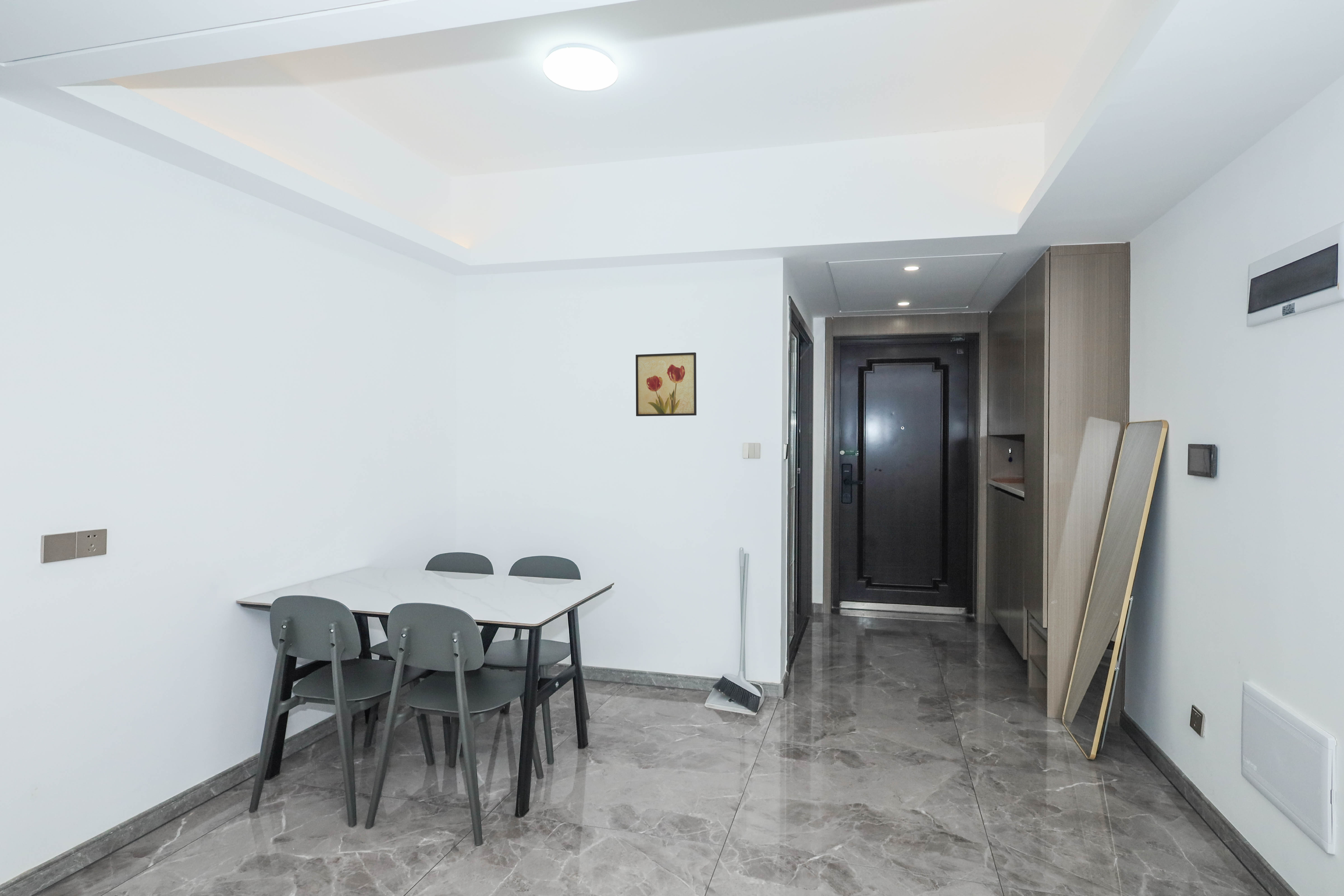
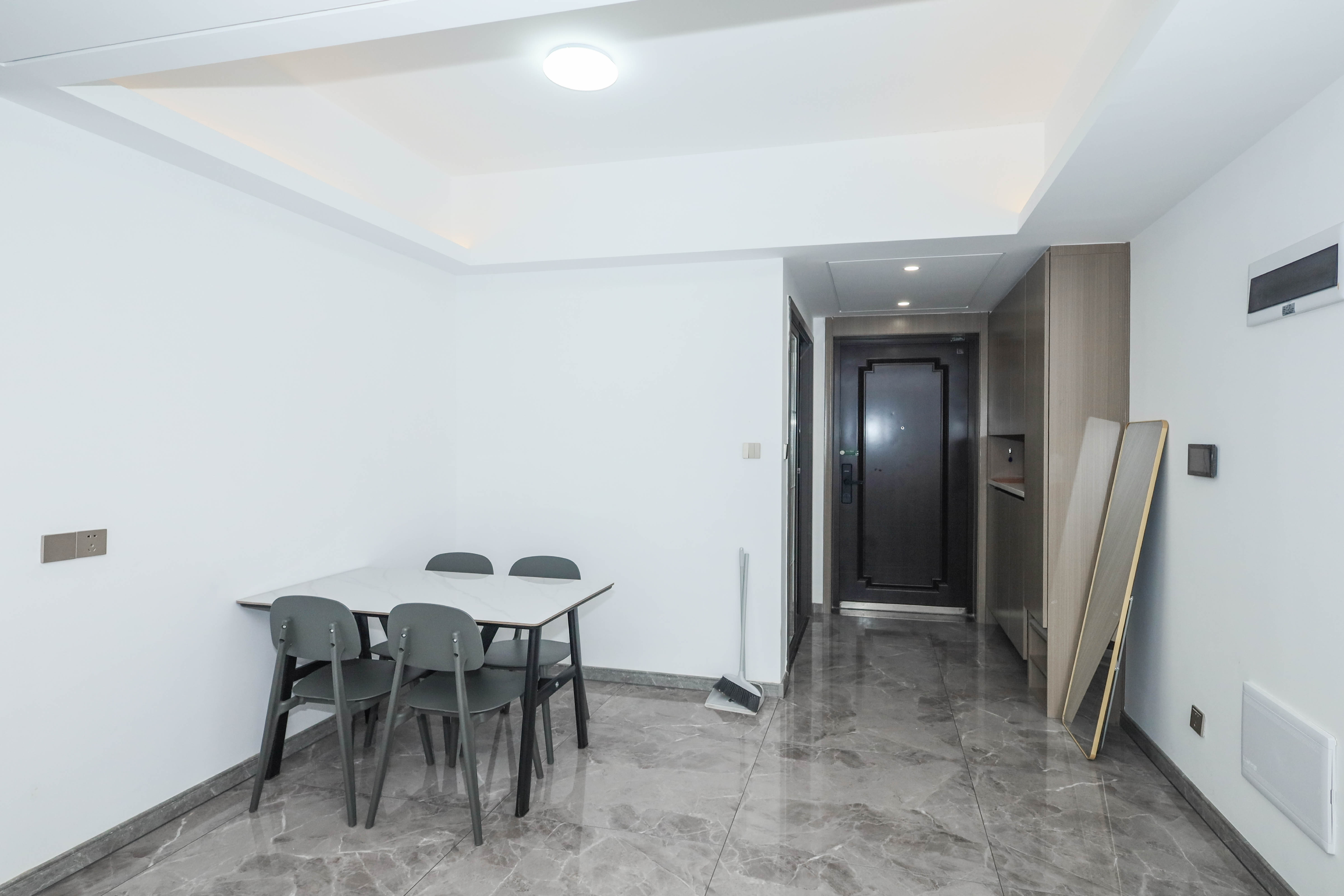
- wall art [635,352,697,417]
